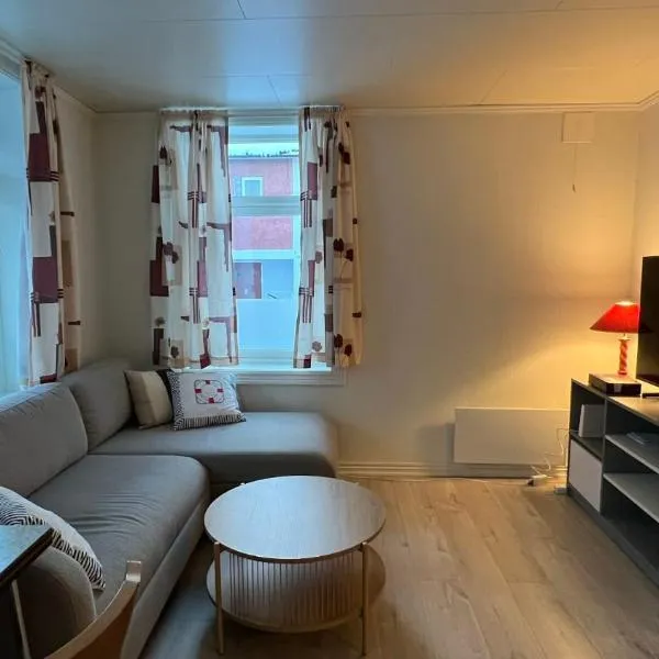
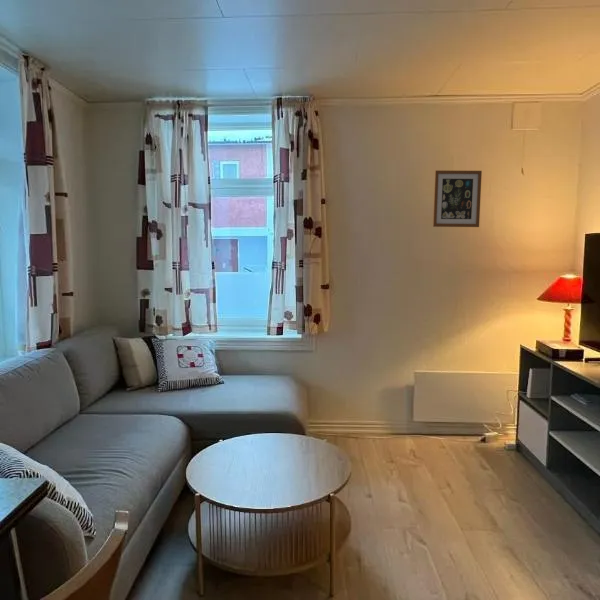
+ wall art [432,169,483,228]
